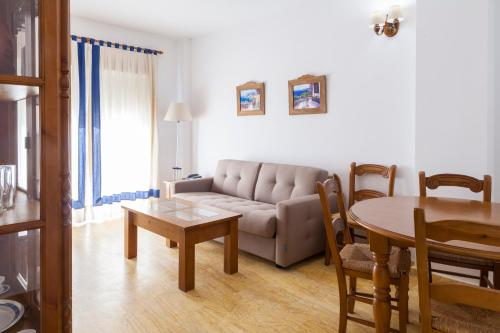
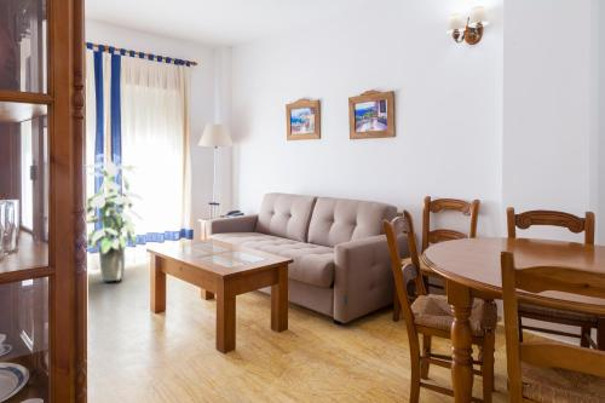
+ indoor plant [86,152,144,282]
